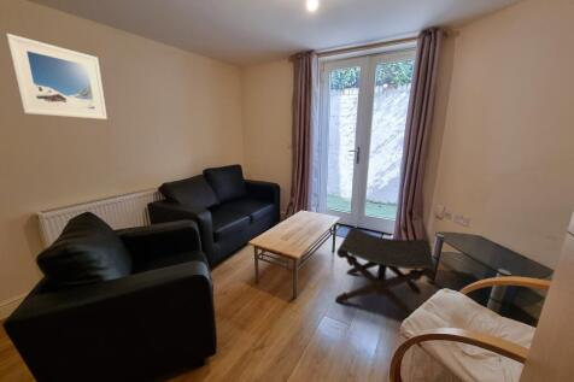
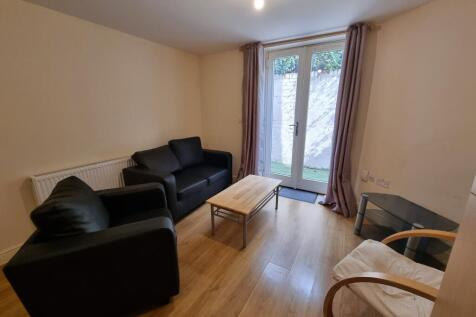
- footstool [334,227,438,317]
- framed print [5,33,109,121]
